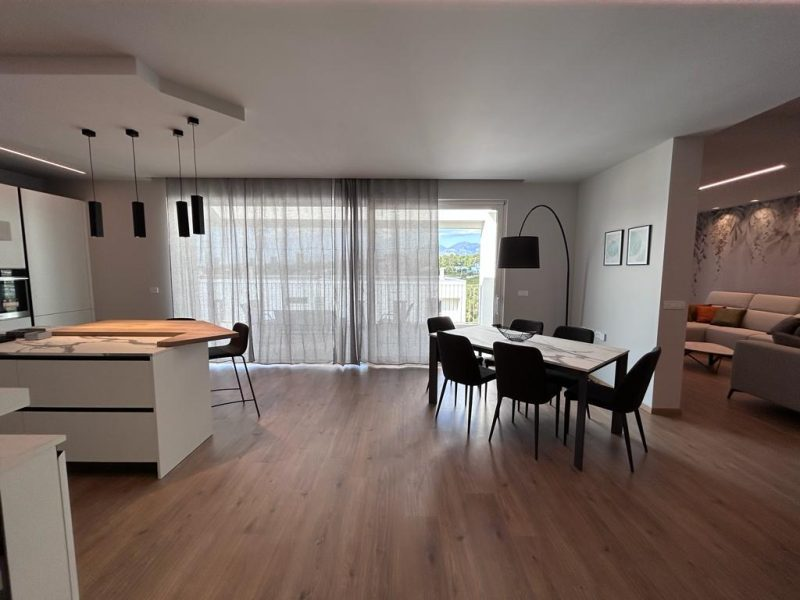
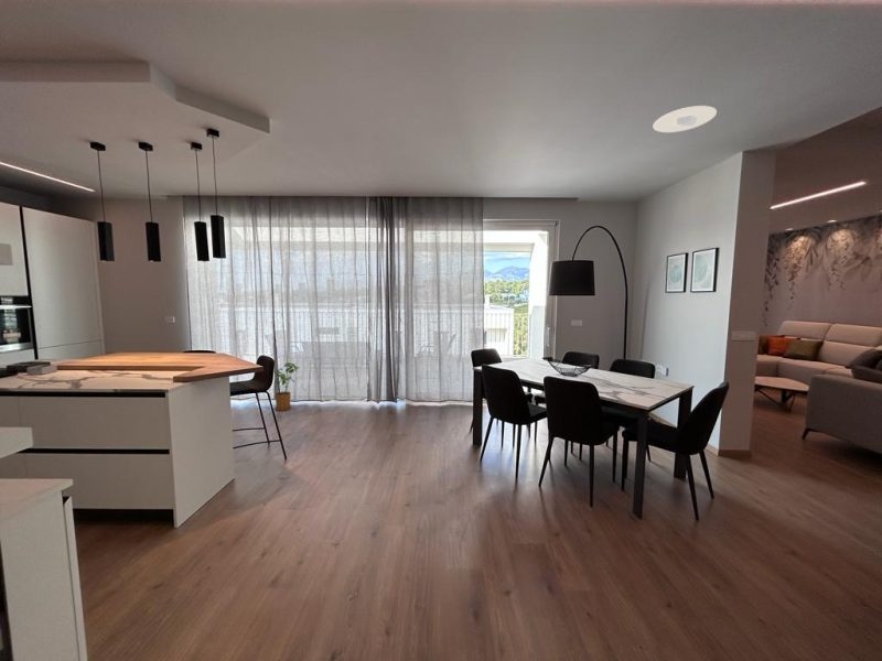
+ house plant [273,361,300,412]
+ recessed light [652,105,718,133]
